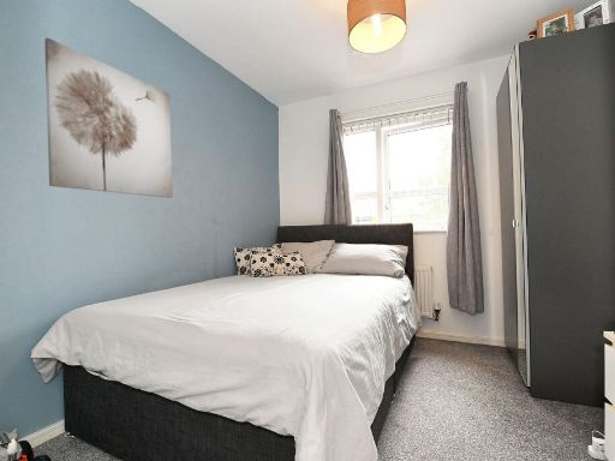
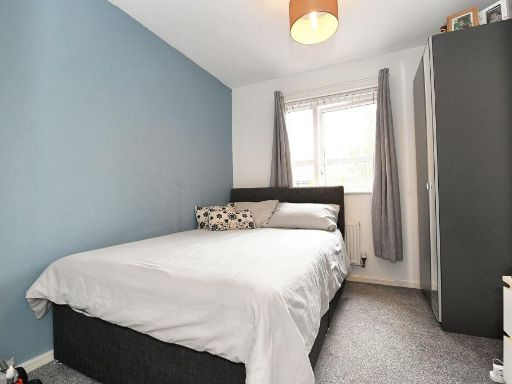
- wall art [43,37,174,199]
